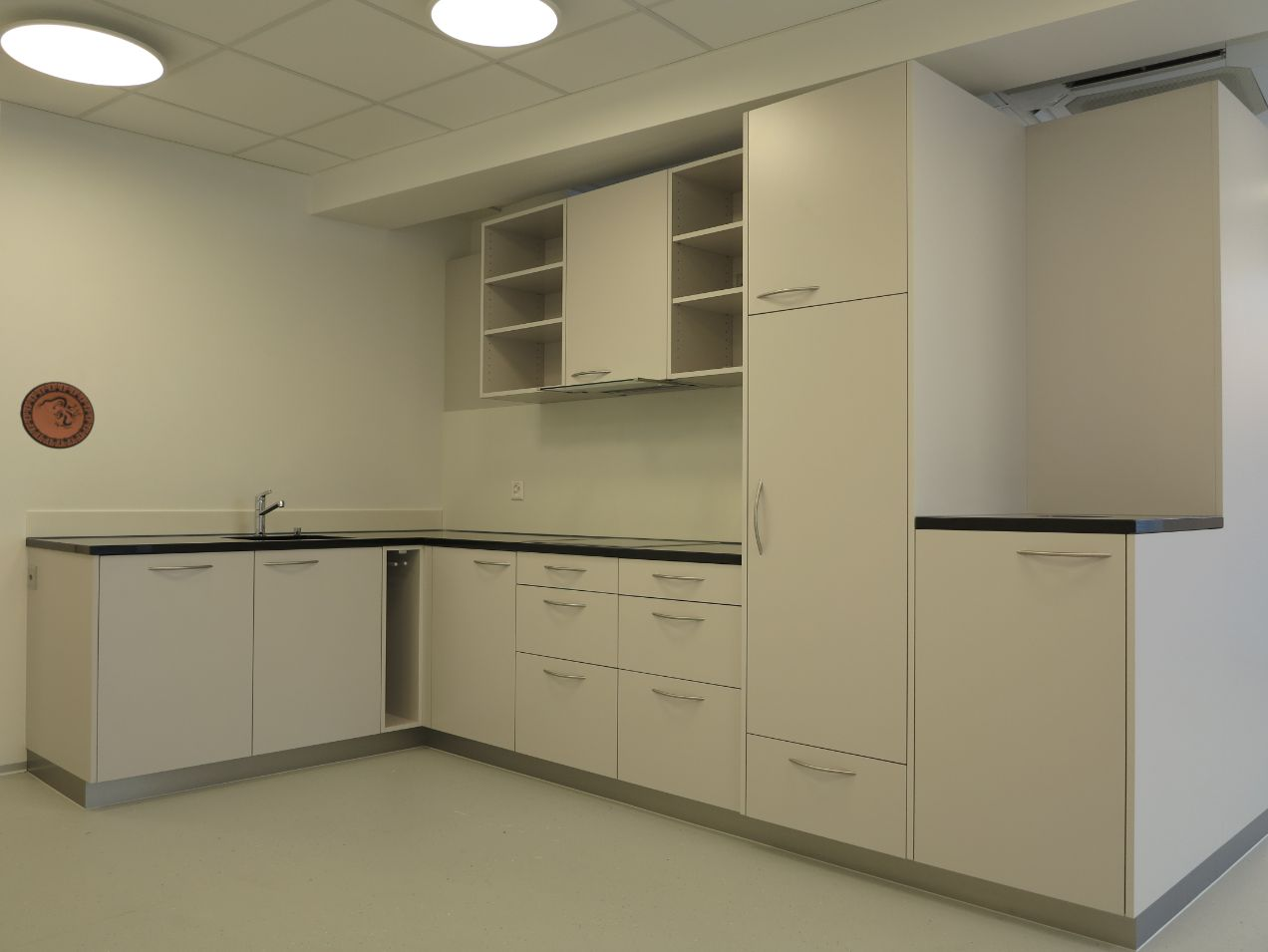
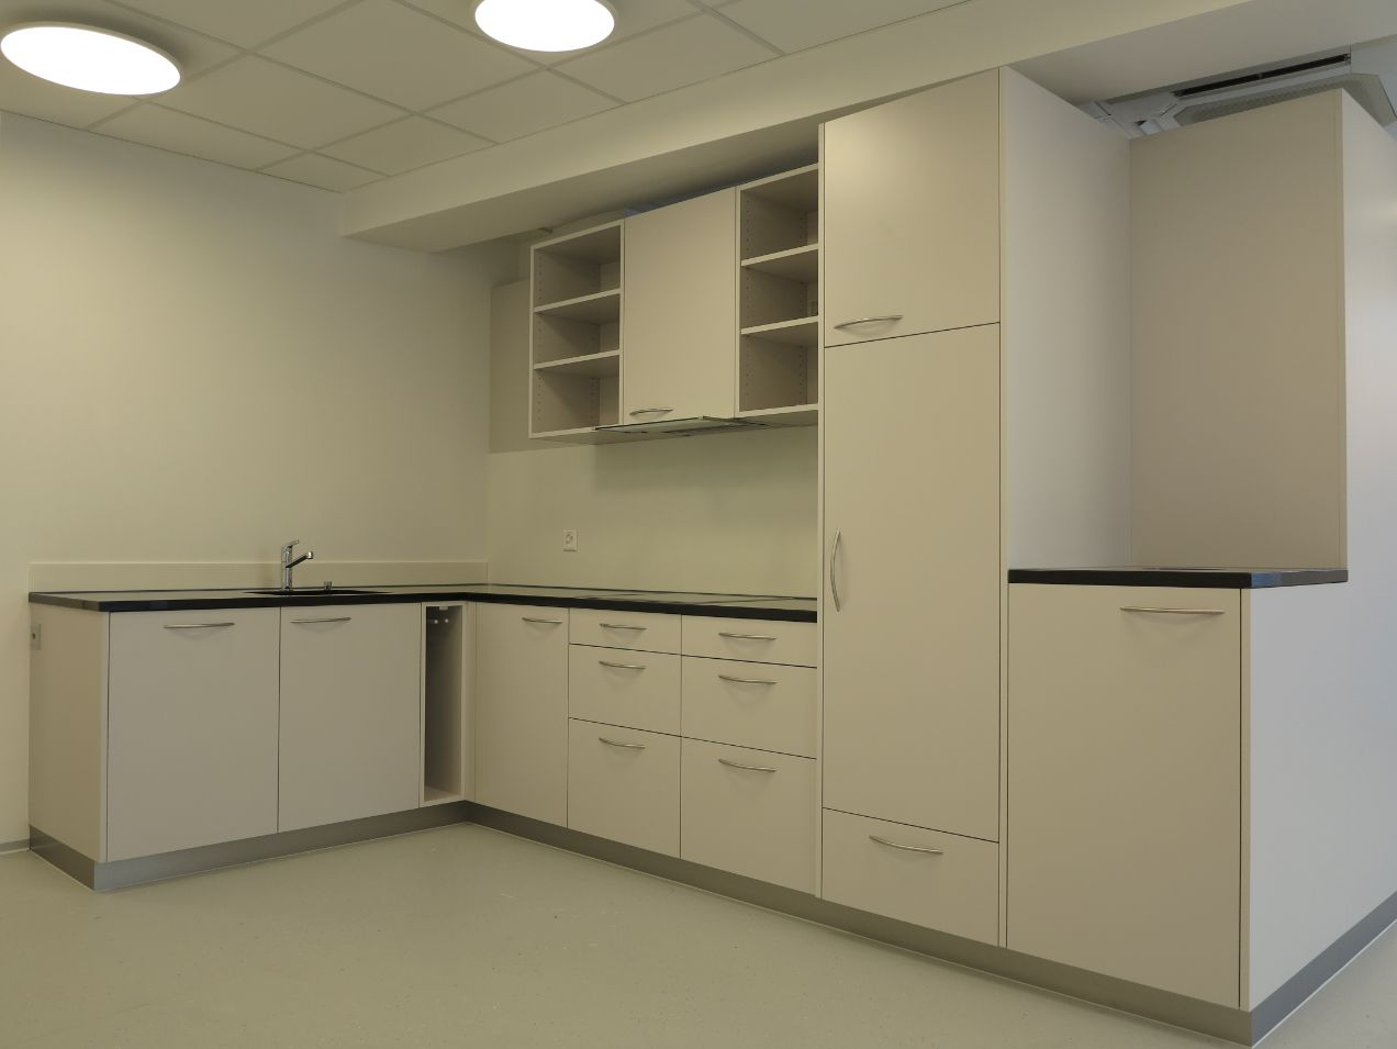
- decorative plate [19,381,96,450]
